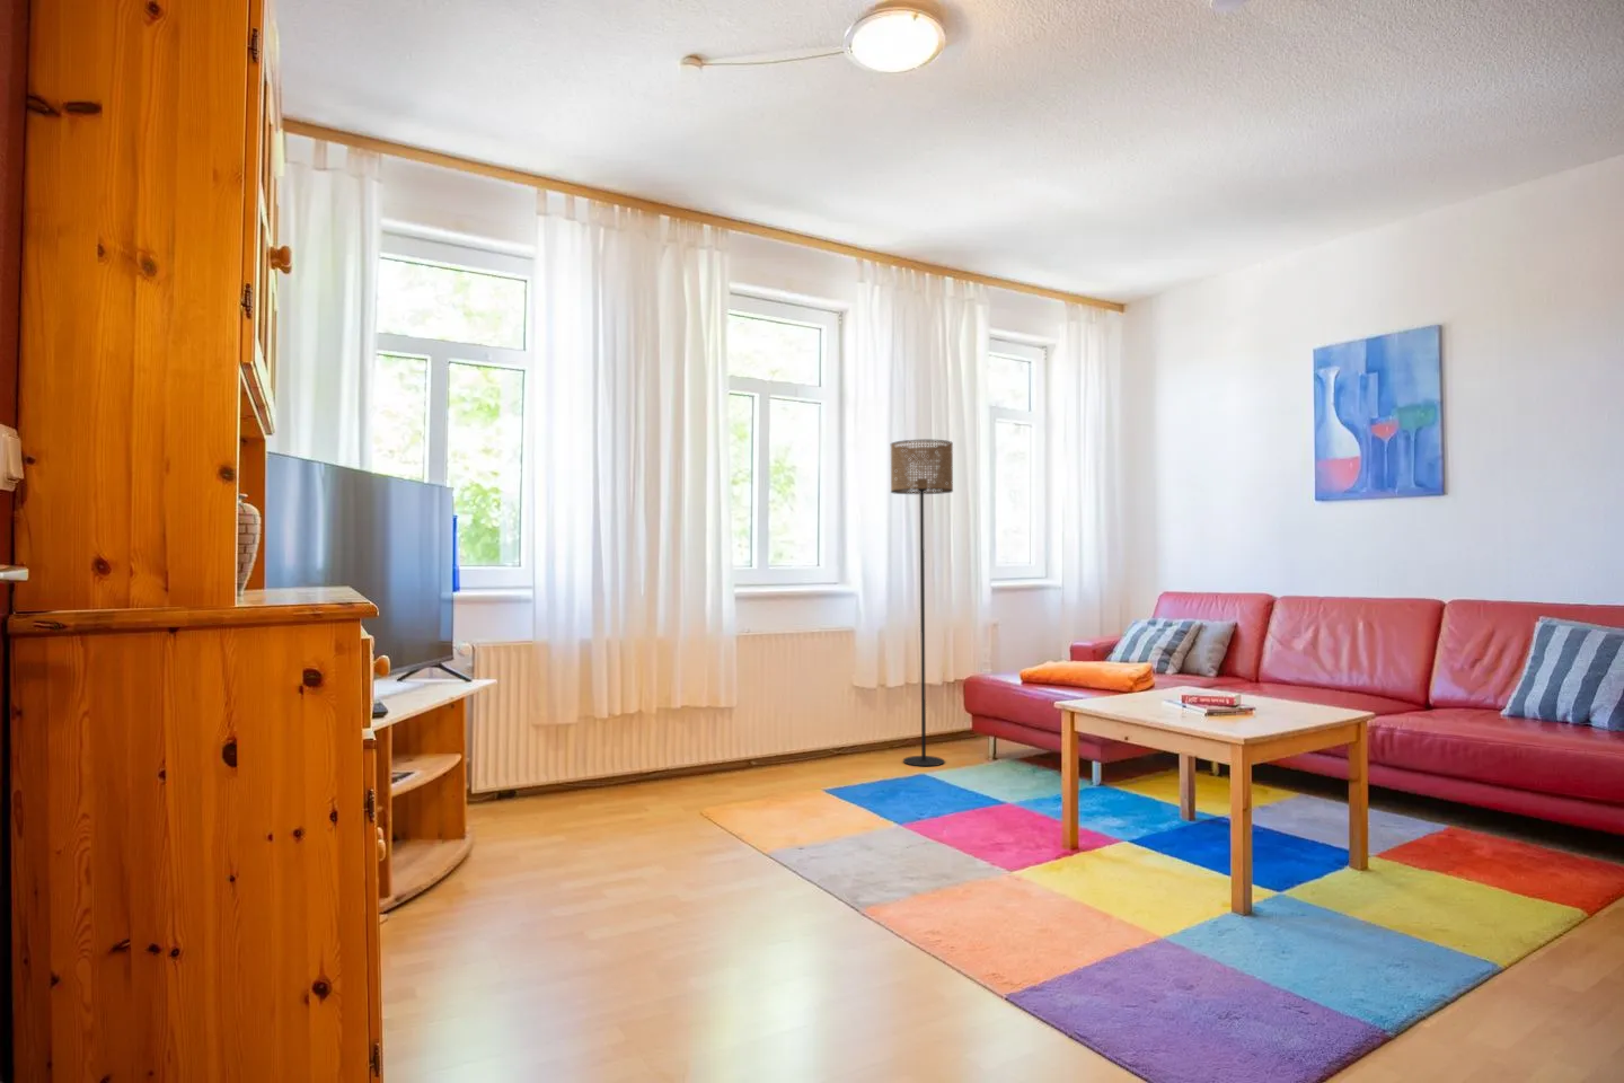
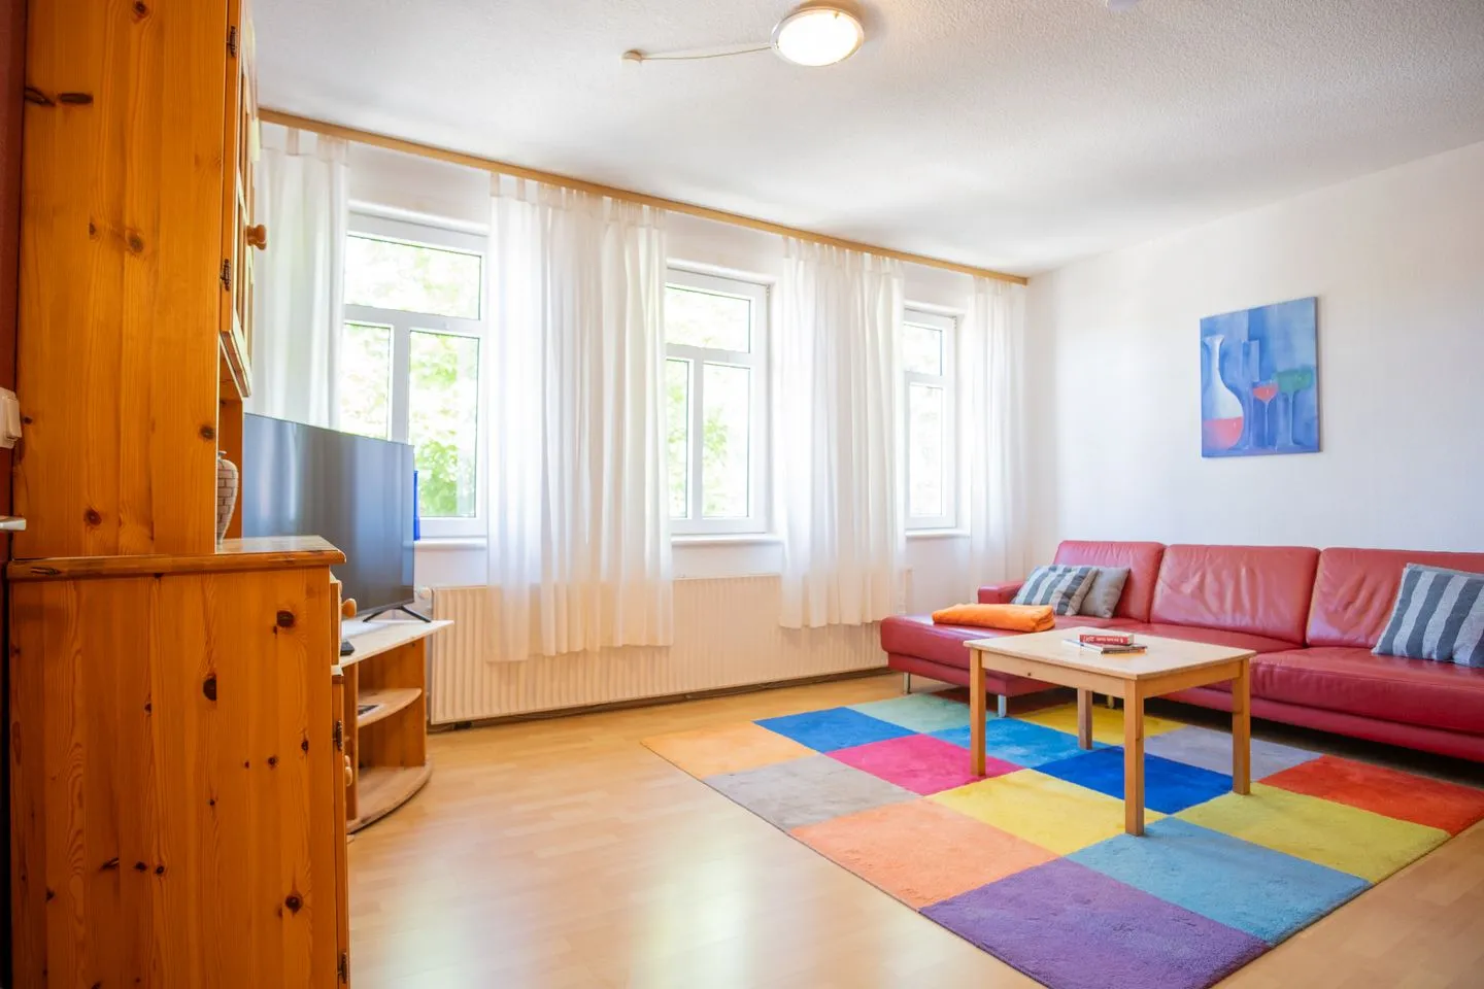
- floor lamp [889,439,955,768]
